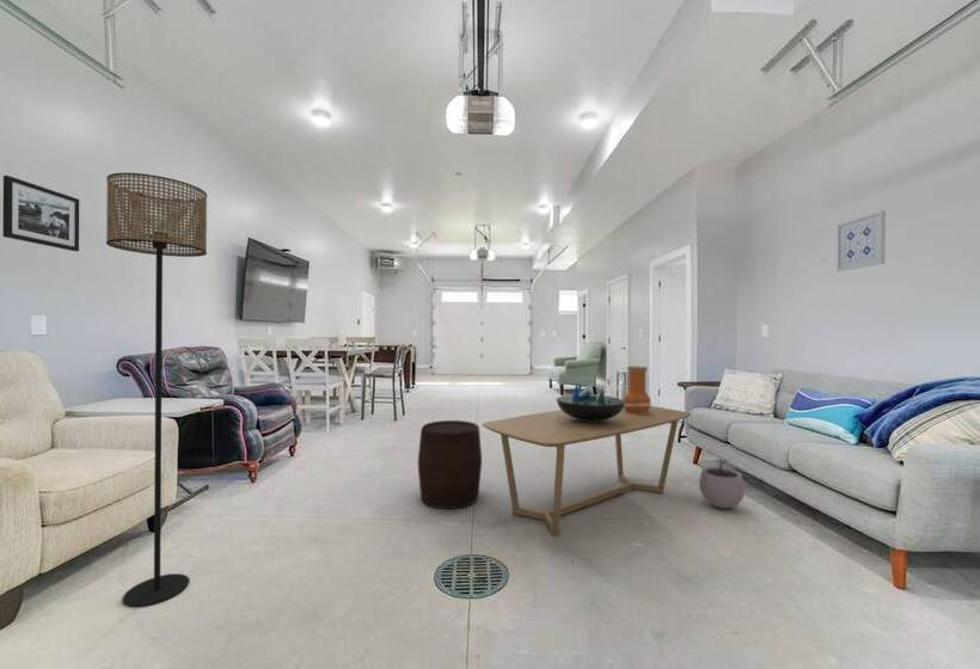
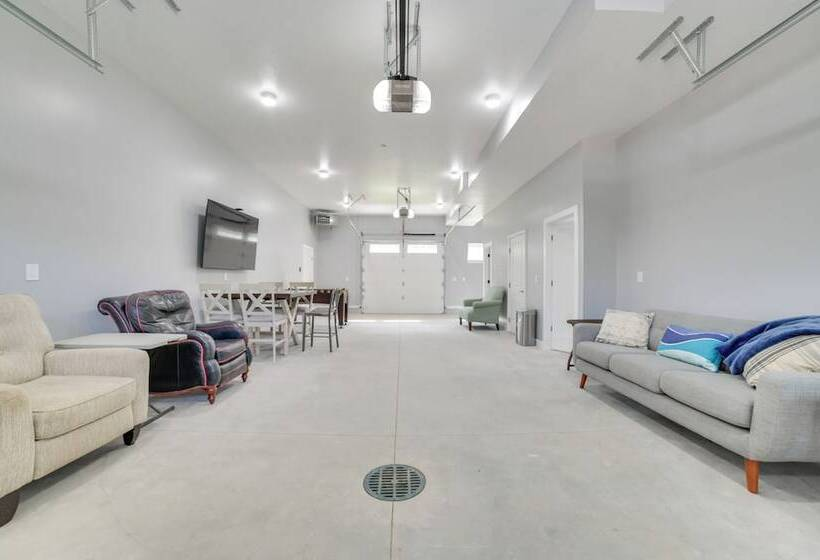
- wall art [835,209,887,272]
- floor lamp [105,172,208,608]
- picture frame [2,174,80,252]
- decorative bowl [556,381,625,422]
- plant pot [698,458,746,510]
- stool [417,419,483,510]
- coffee table [482,405,692,536]
- vase [623,366,653,413]
